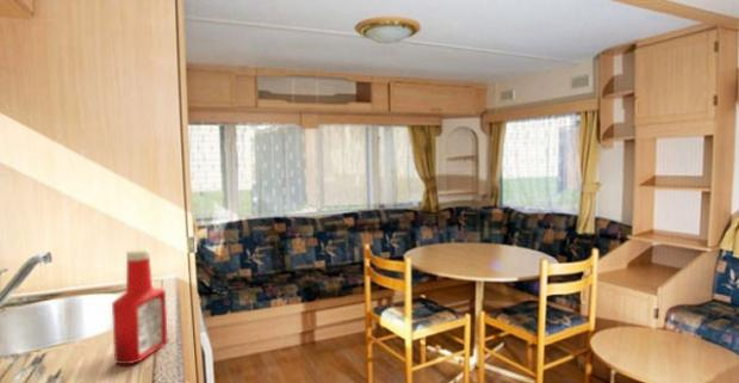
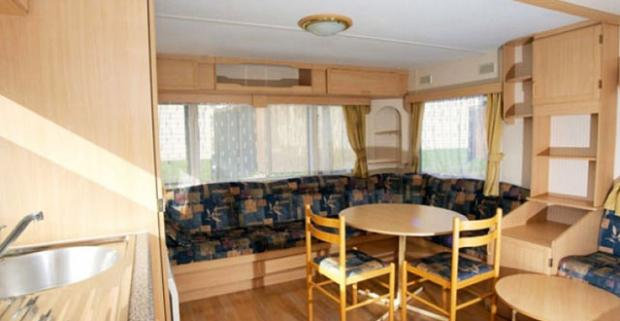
- soap bottle [111,248,169,365]
